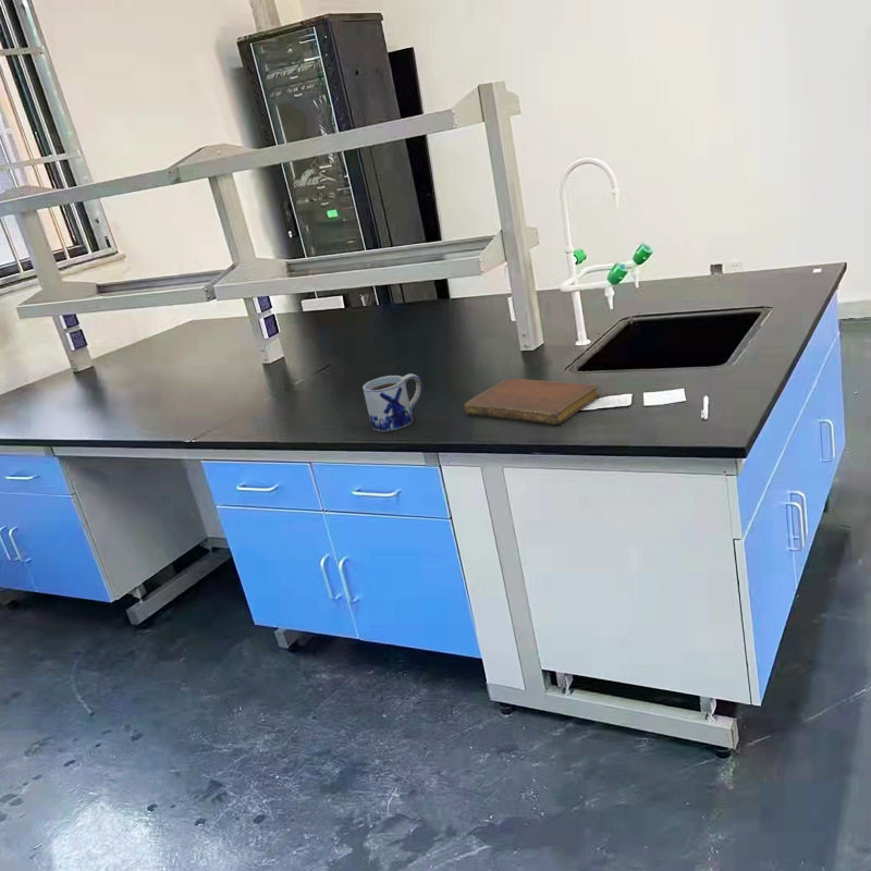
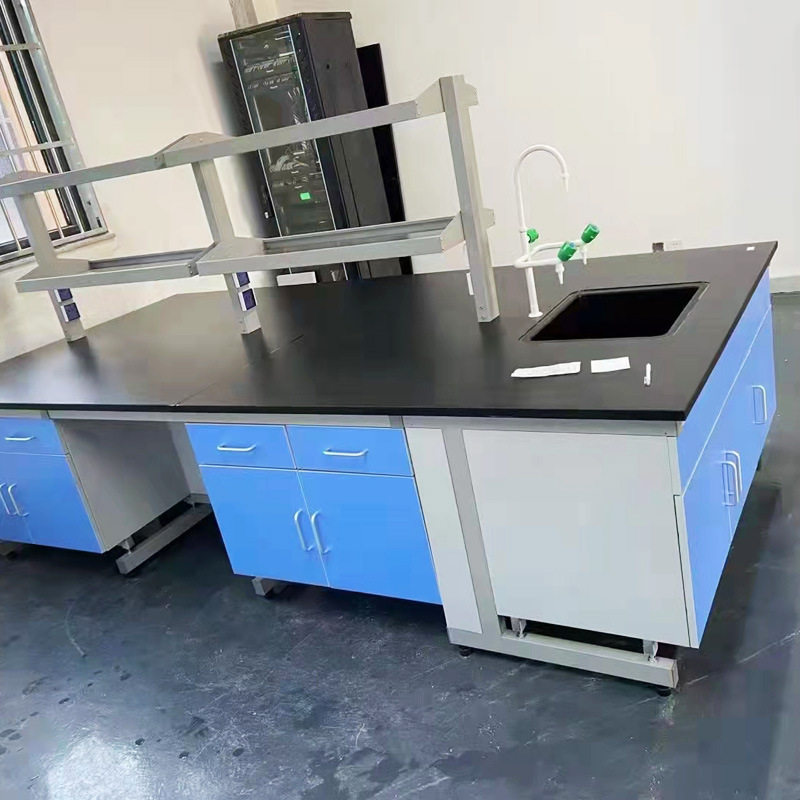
- mug [361,372,422,432]
- notebook [463,378,600,426]
